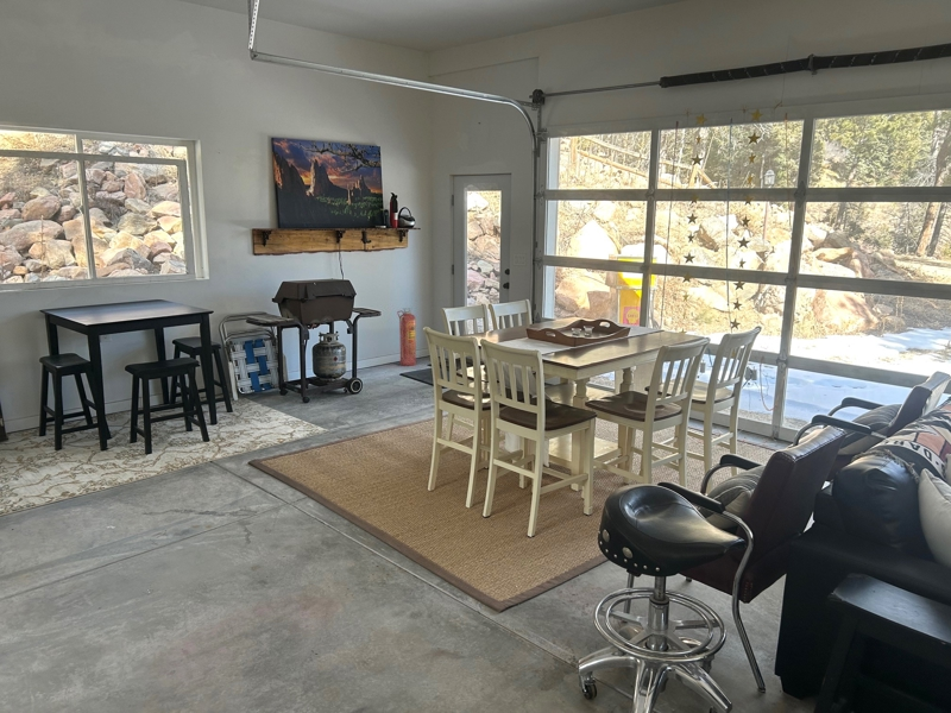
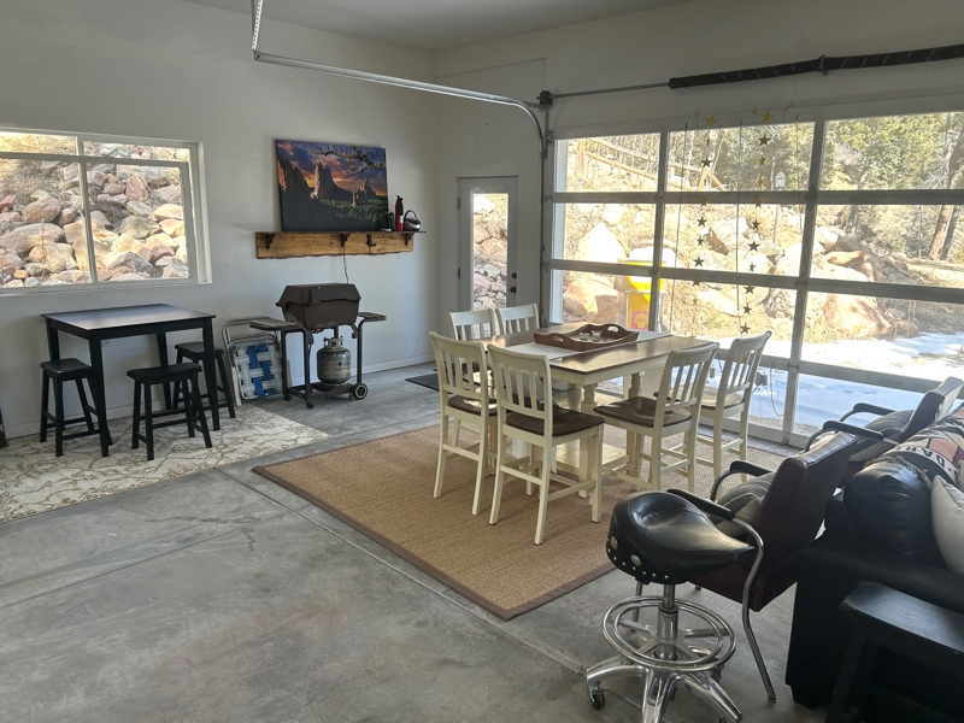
- fire extinguisher [396,307,417,367]
